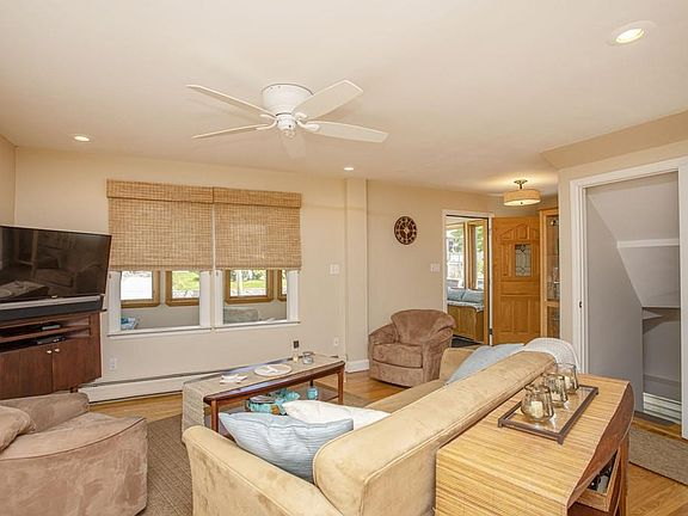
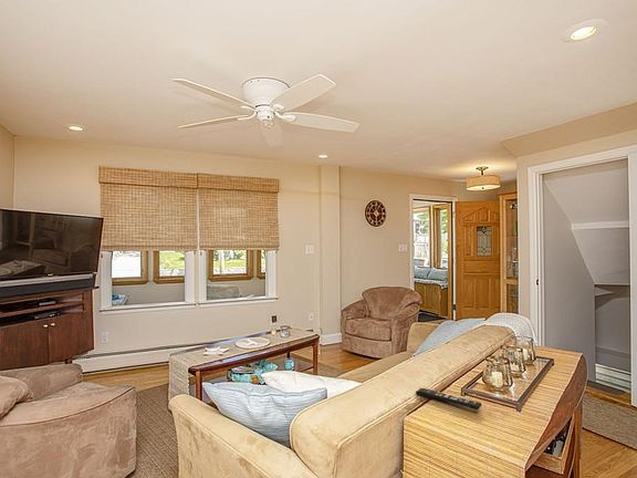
+ remote control [415,387,483,411]
